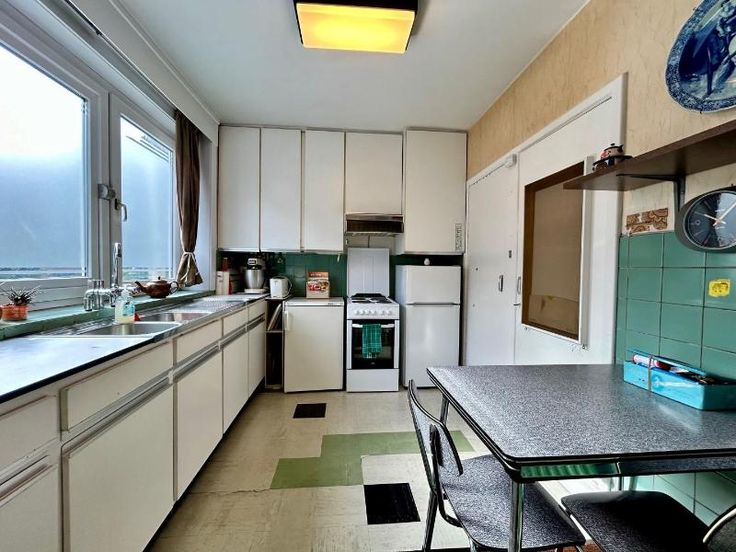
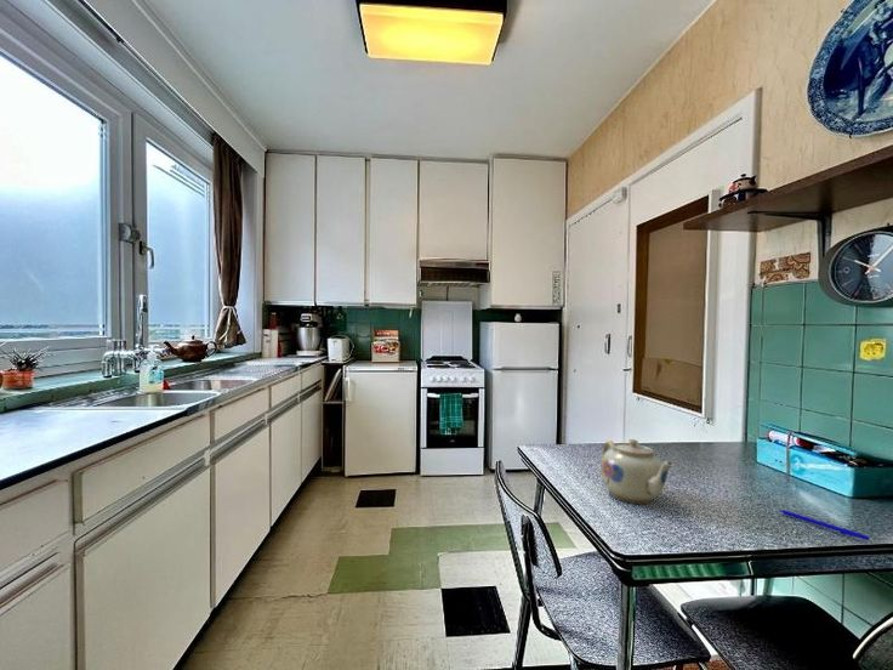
+ teapot [599,438,676,505]
+ pen [777,509,870,541]
